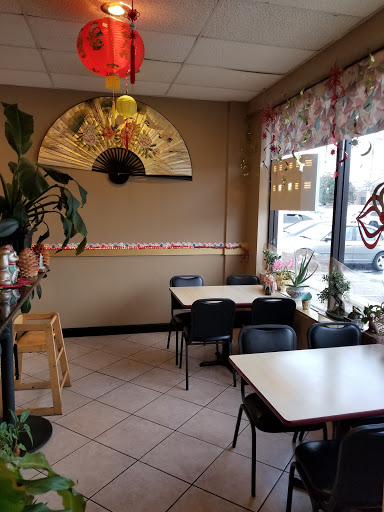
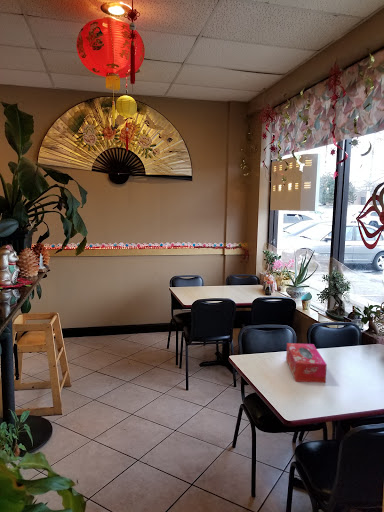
+ tissue box [285,342,328,384]
